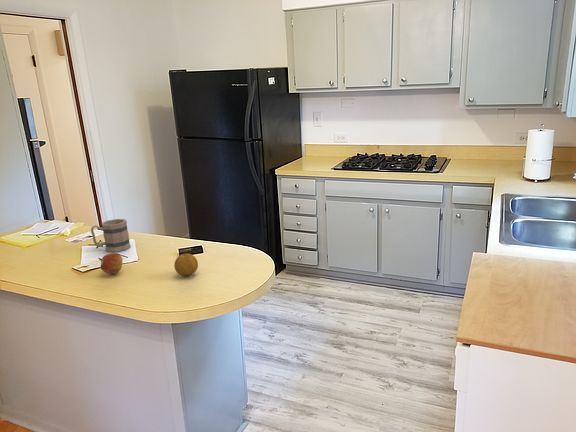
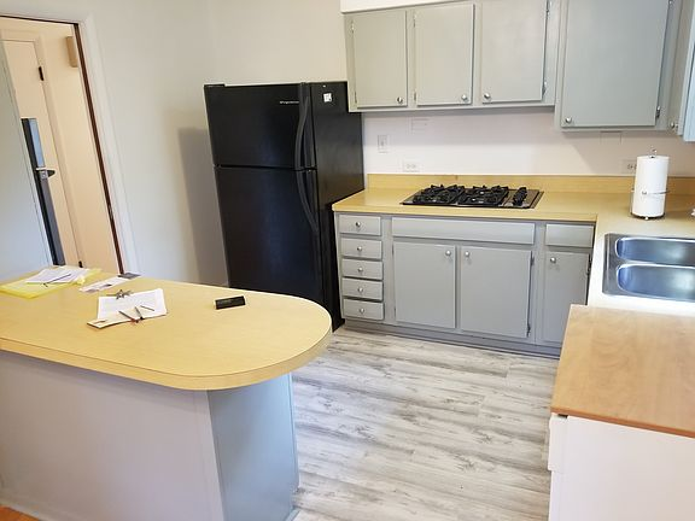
- fruit [99,252,123,275]
- fruit [173,253,199,277]
- mug [90,218,132,253]
